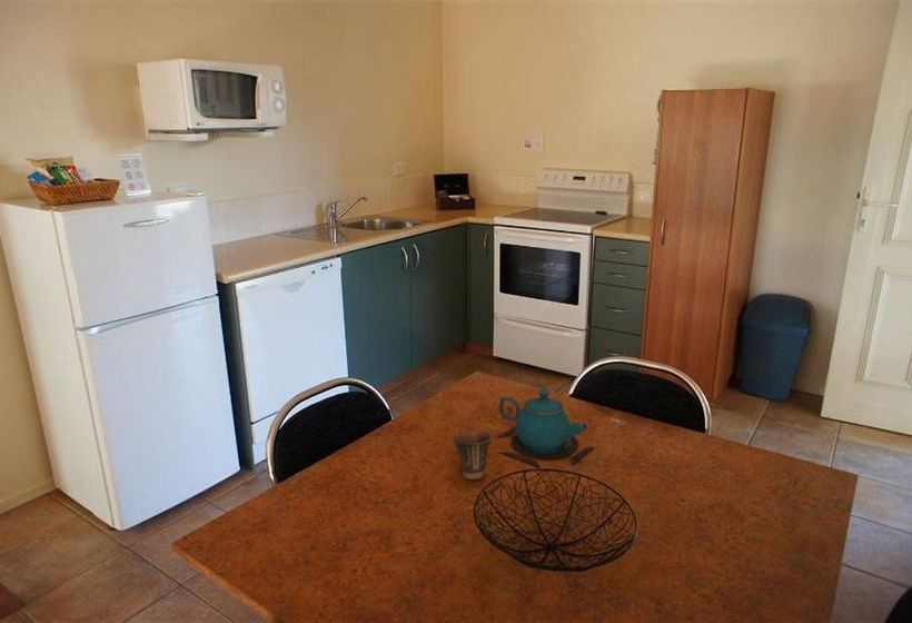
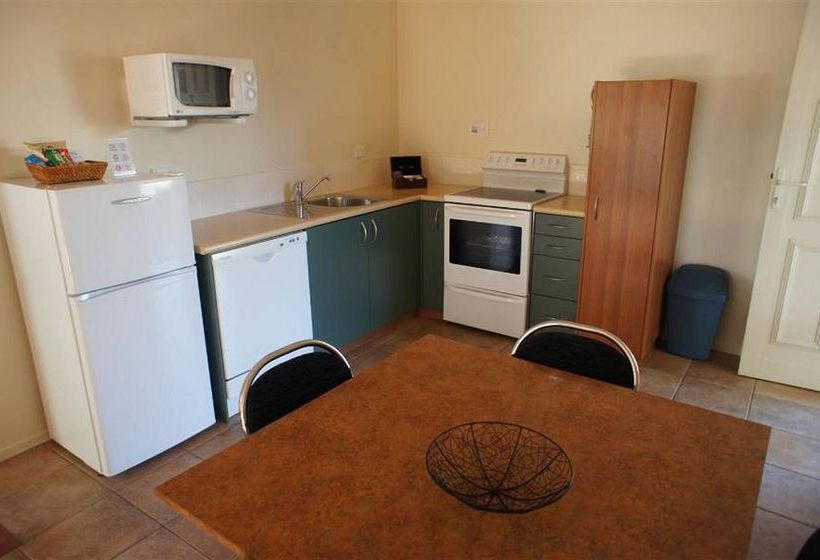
- teapot [497,387,596,468]
- cup [452,429,493,481]
